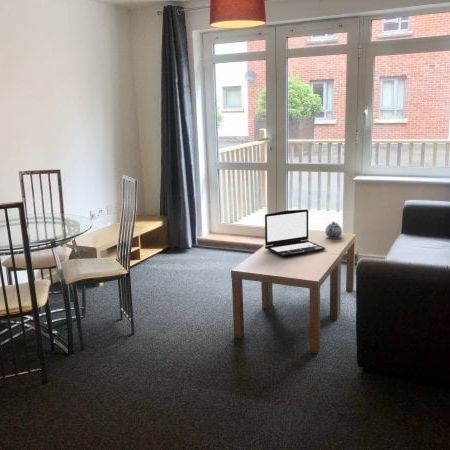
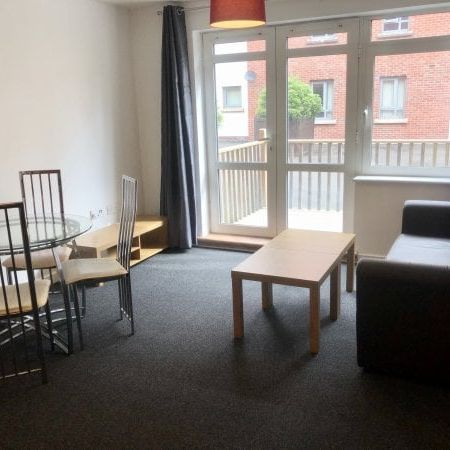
- teapot [324,221,343,239]
- laptop [264,208,327,257]
